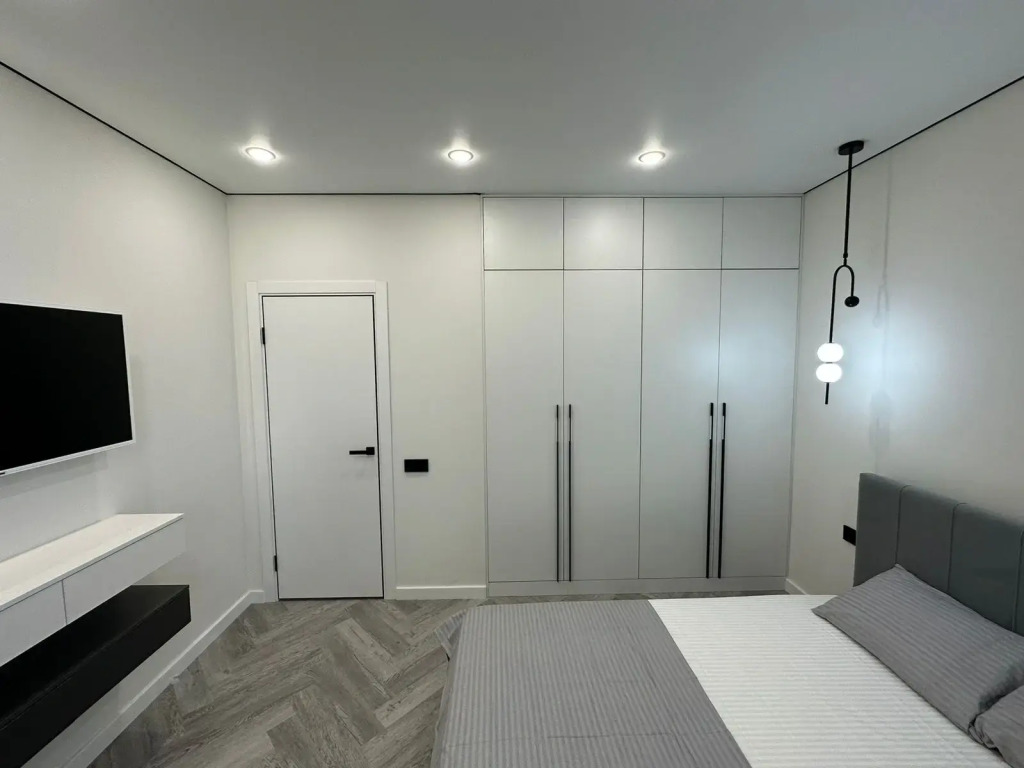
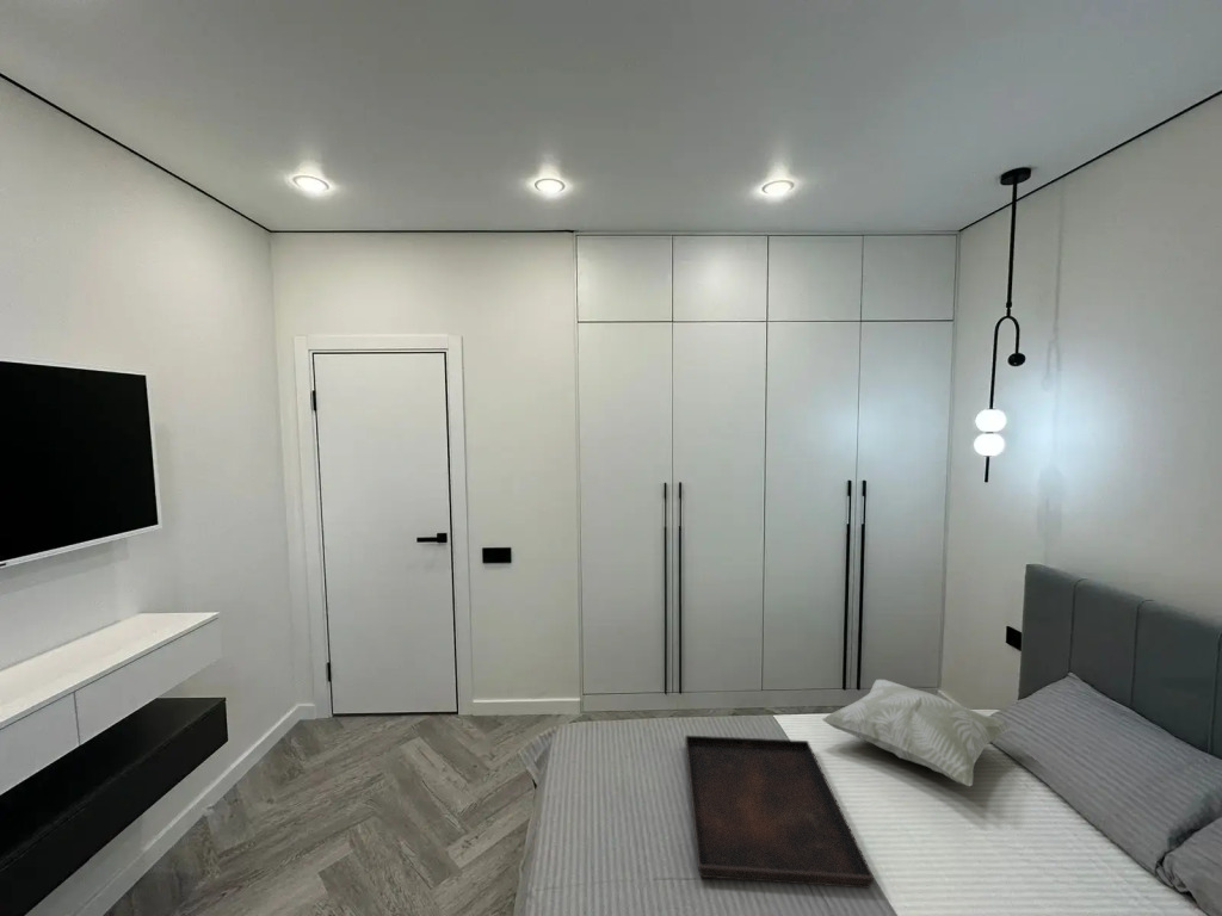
+ decorative pillow [821,679,1012,788]
+ serving tray [684,735,875,890]
